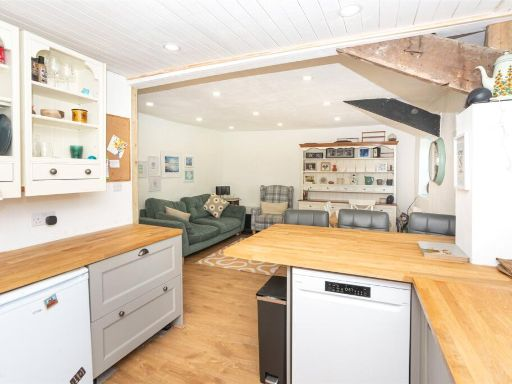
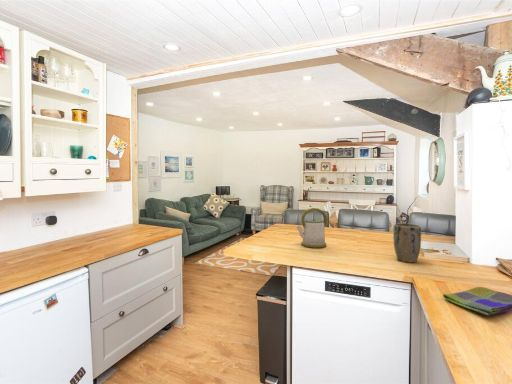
+ kettle [296,207,328,249]
+ plant pot [392,222,422,263]
+ dish towel [442,286,512,317]
